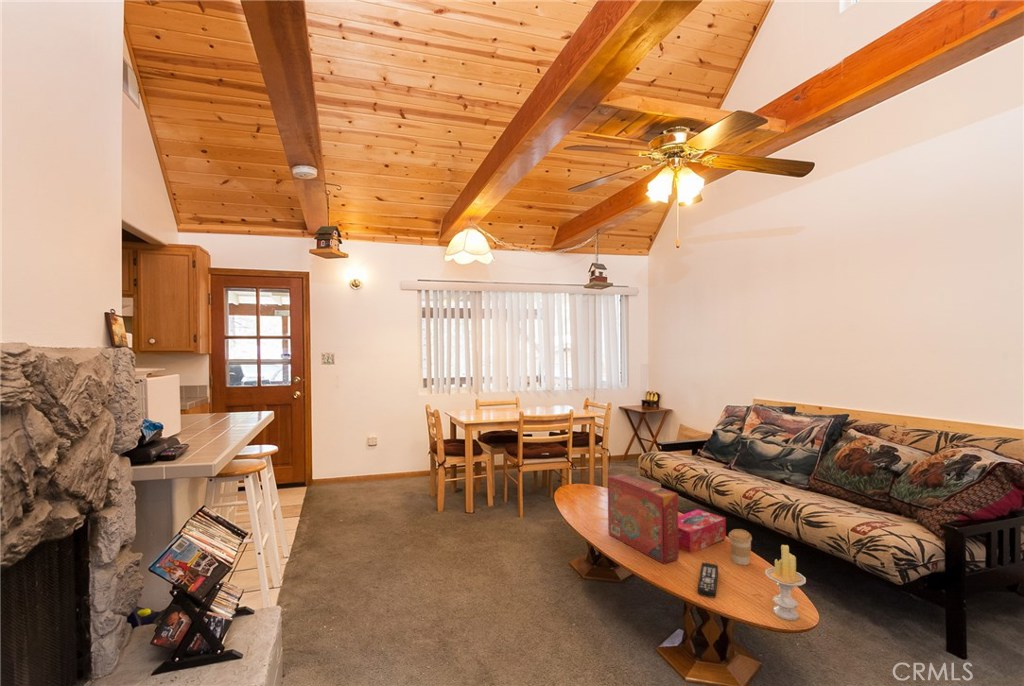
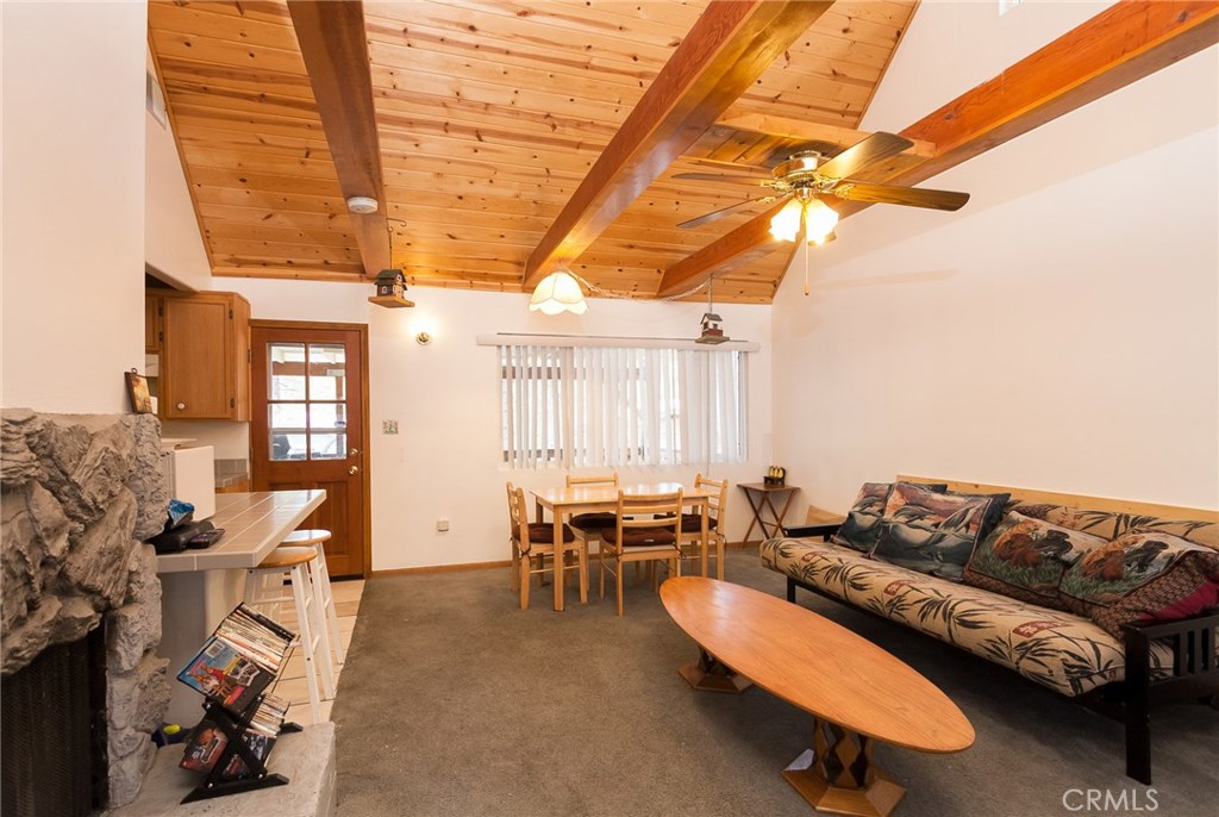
- coffee cup [728,528,753,566]
- board game [607,473,680,565]
- tissue box [678,508,727,554]
- remote control [697,561,719,599]
- candle [764,544,807,621]
